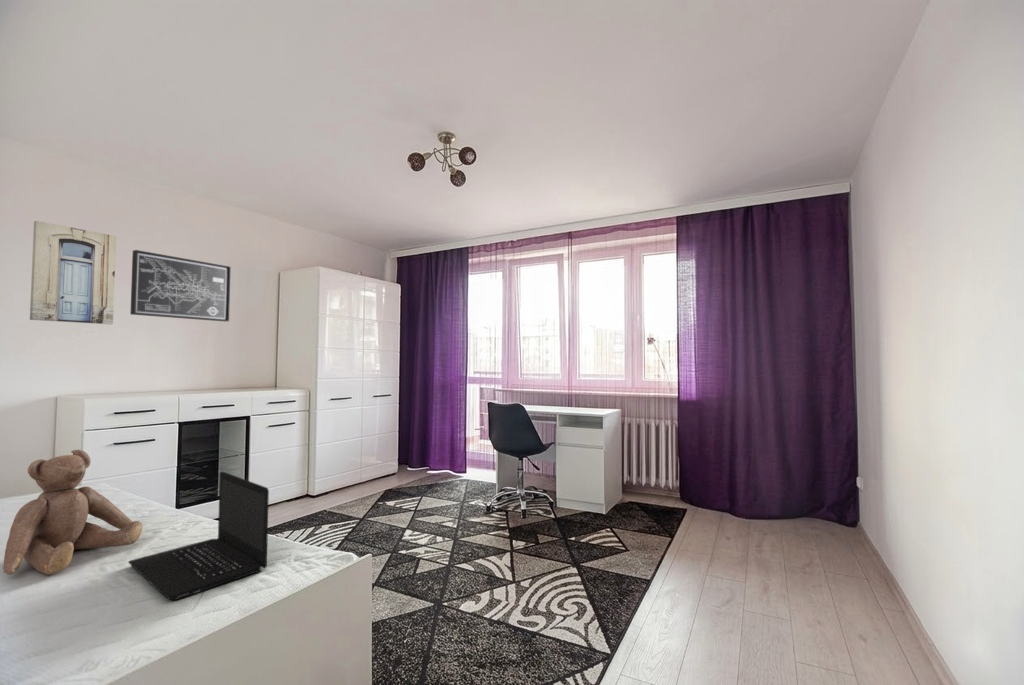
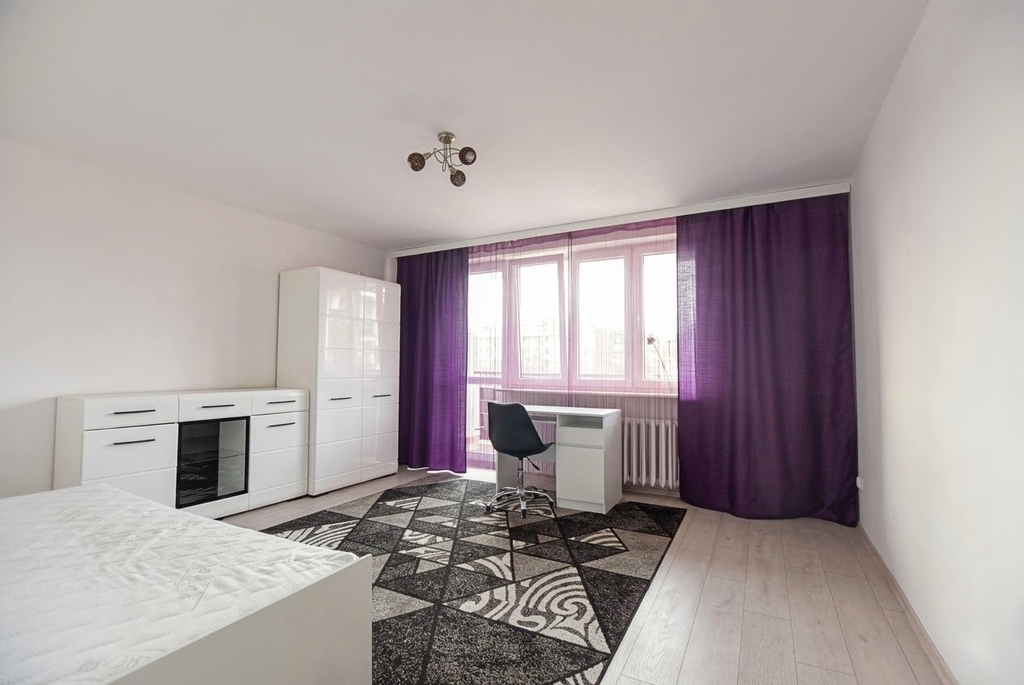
- wall art [129,249,232,323]
- wall art [29,220,117,325]
- teddy bear [2,449,144,576]
- laptop [127,470,270,601]
